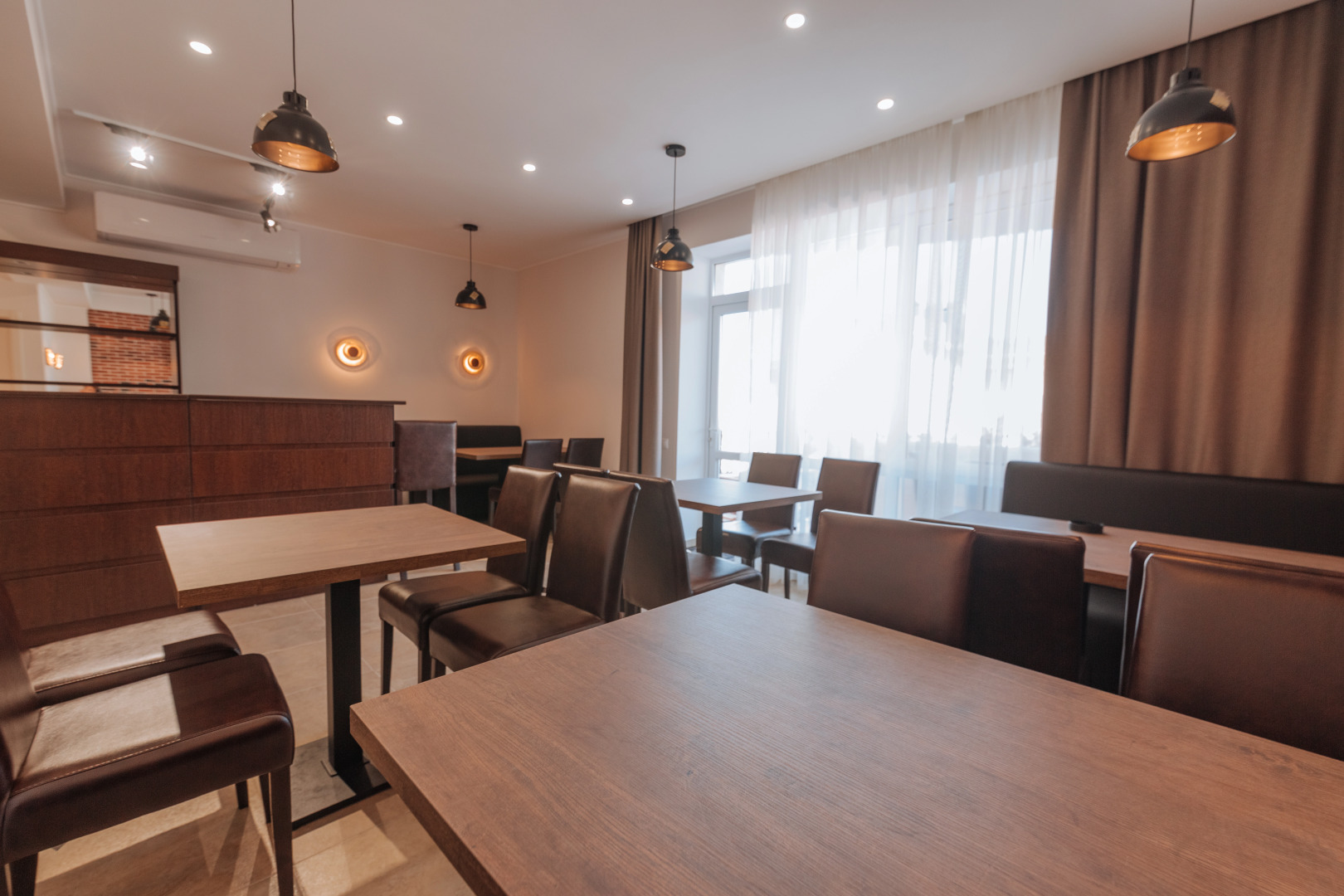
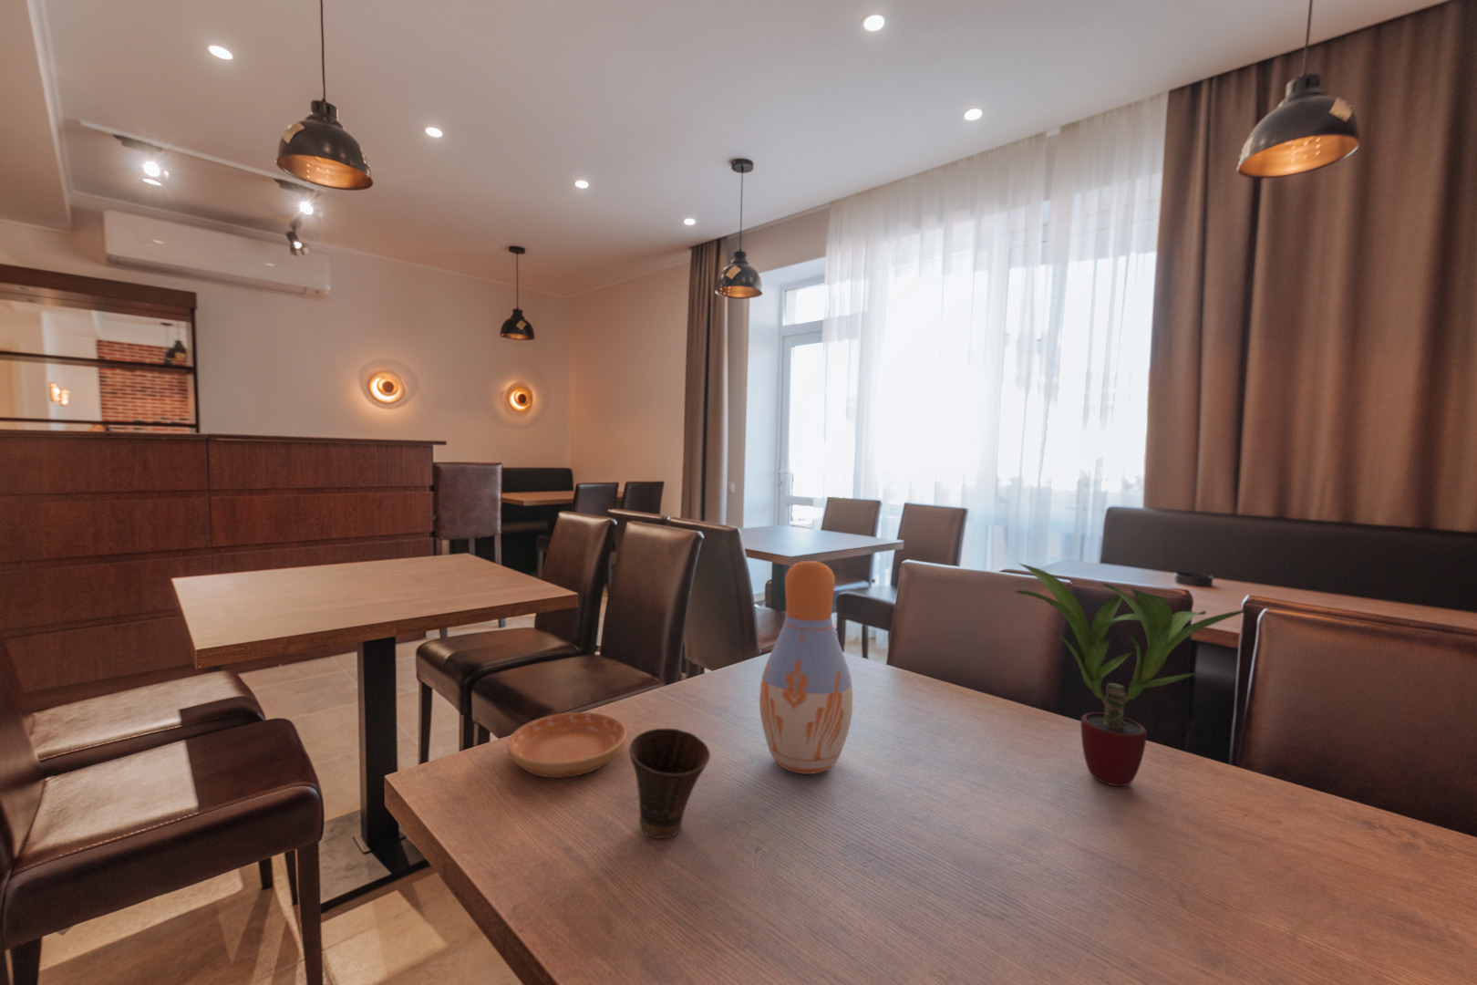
+ potted plant [1012,562,1251,787]
+ cup [629,727,711,839]
+ vase [758,560,854,775]
+ saucer [506,711,629,779]
